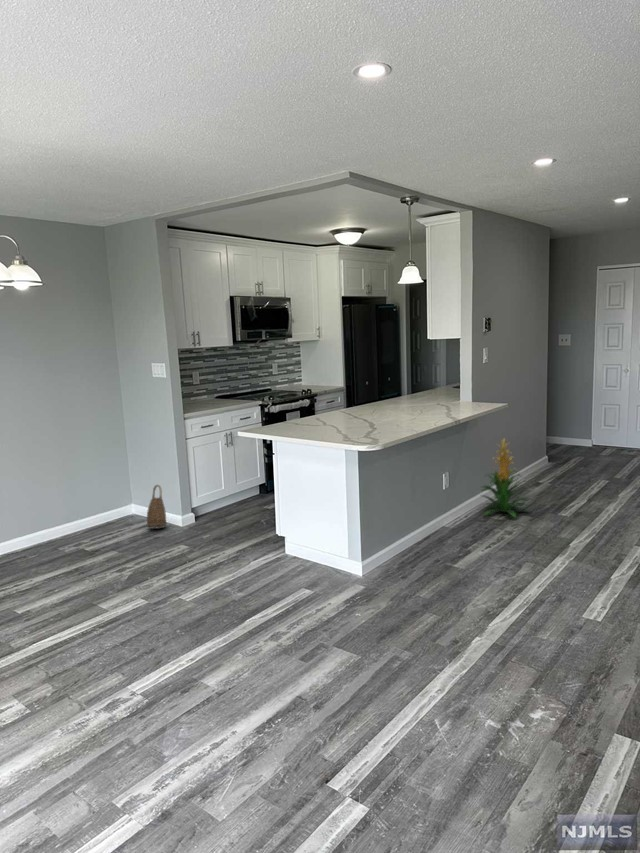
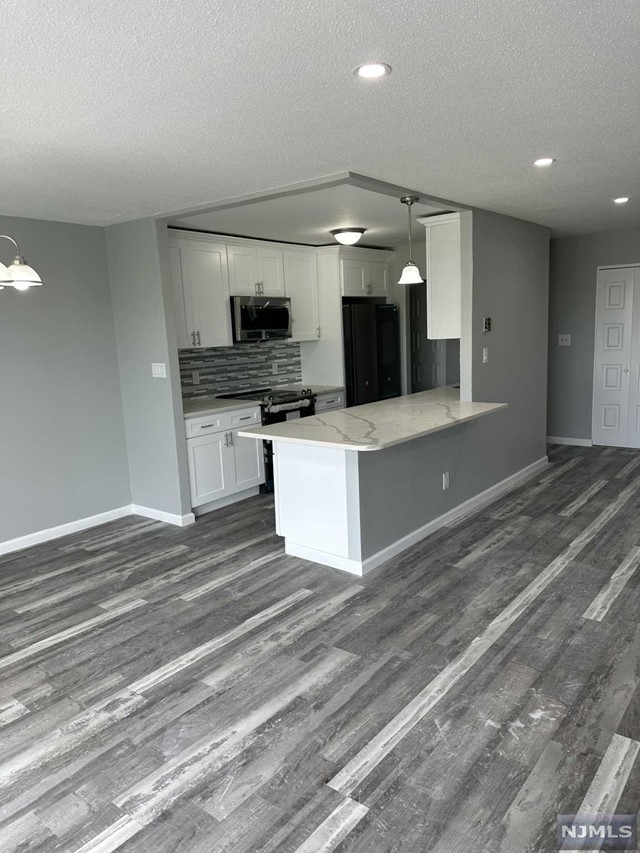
- indoor plant [480,437,531,518]
- basket [146,484,168,530]
